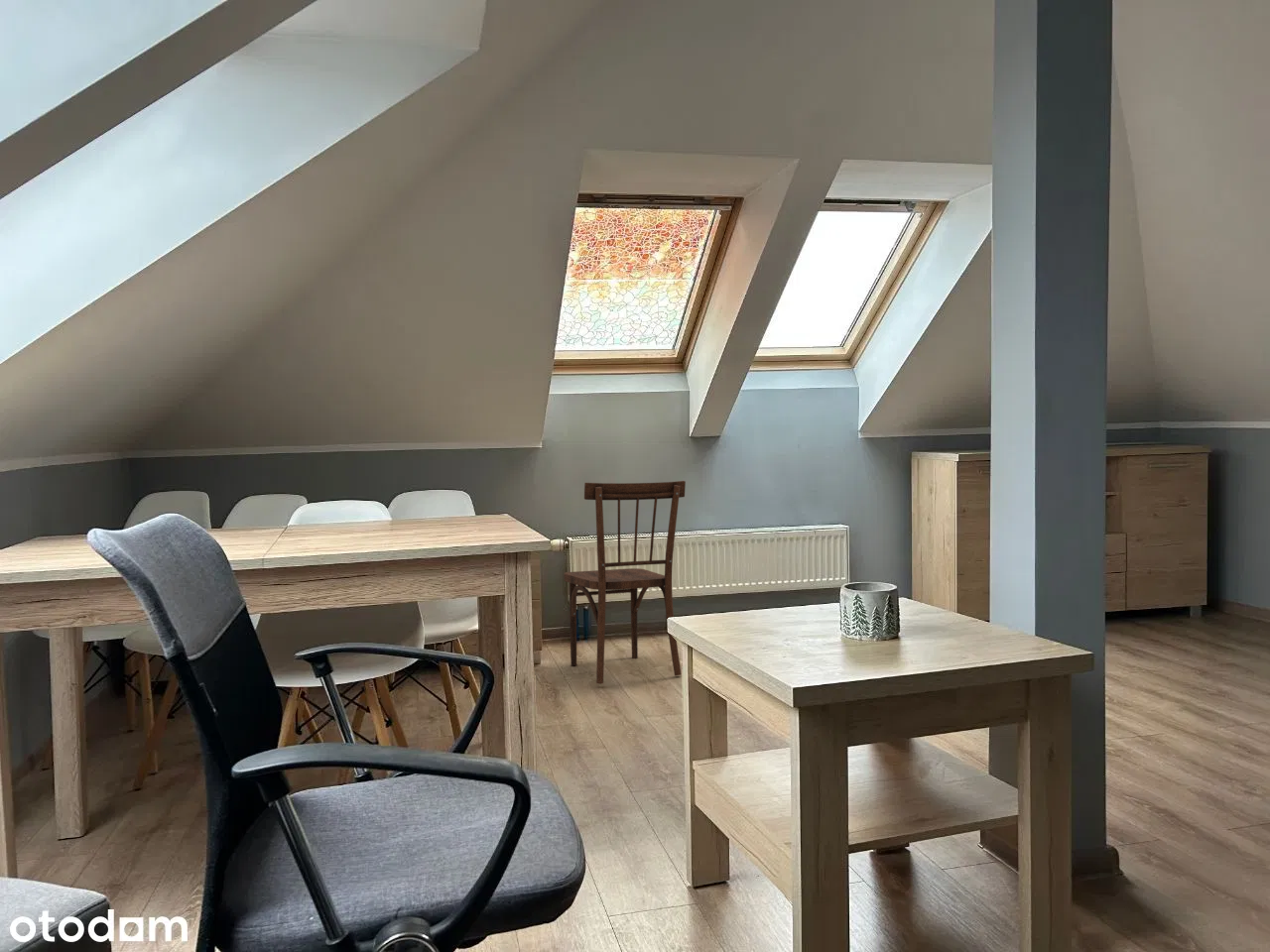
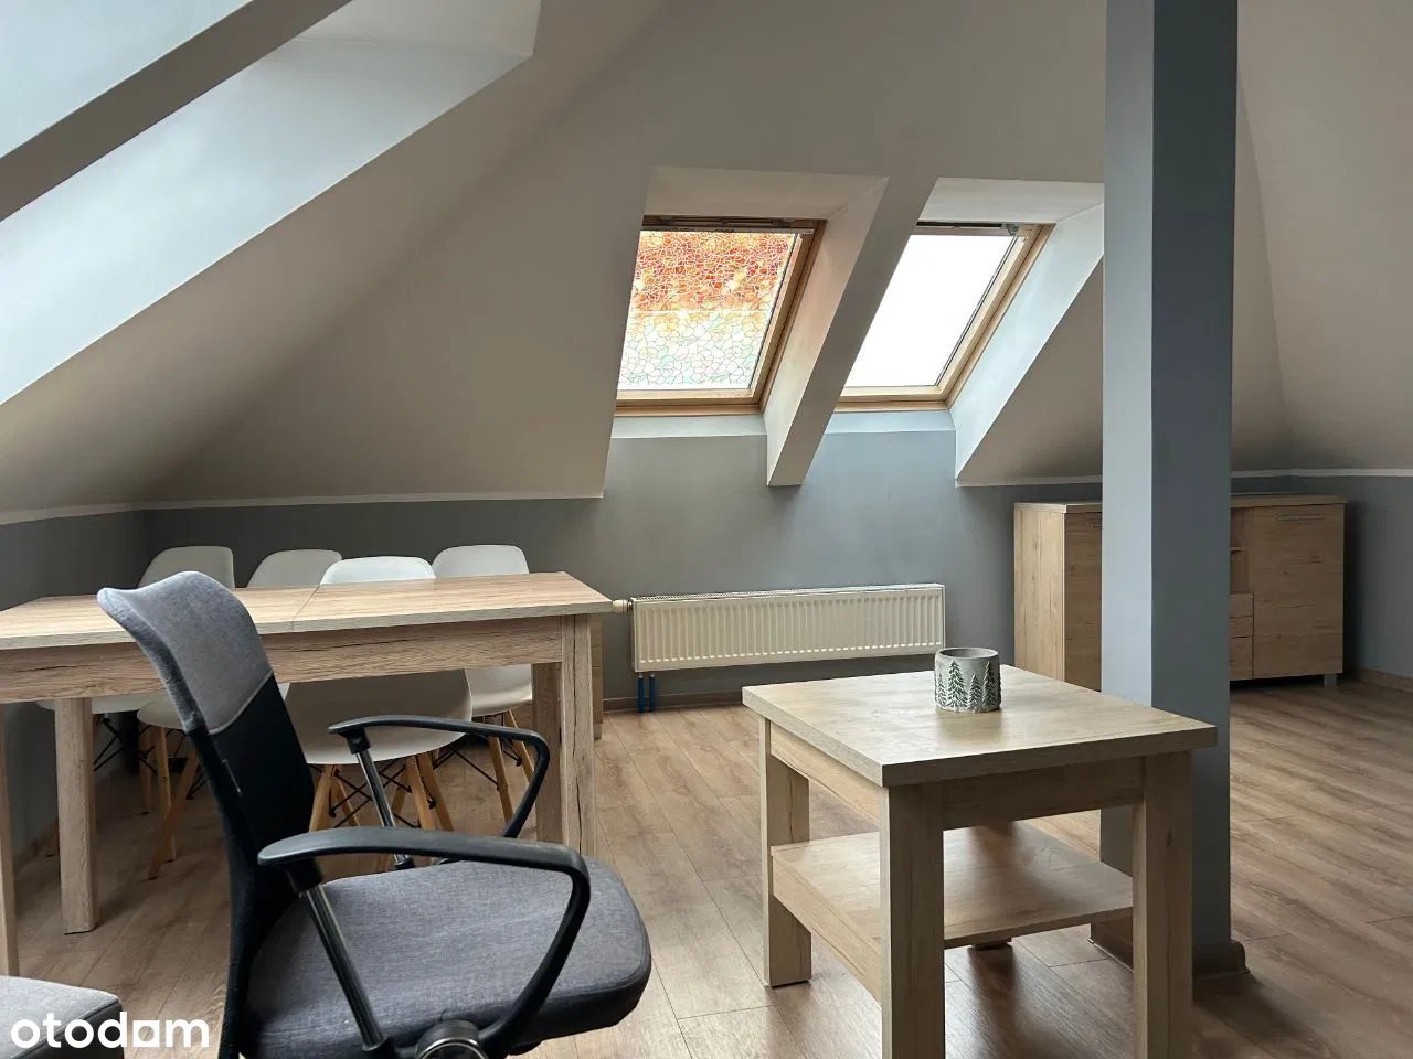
- dining chair [563,480,687,684]
